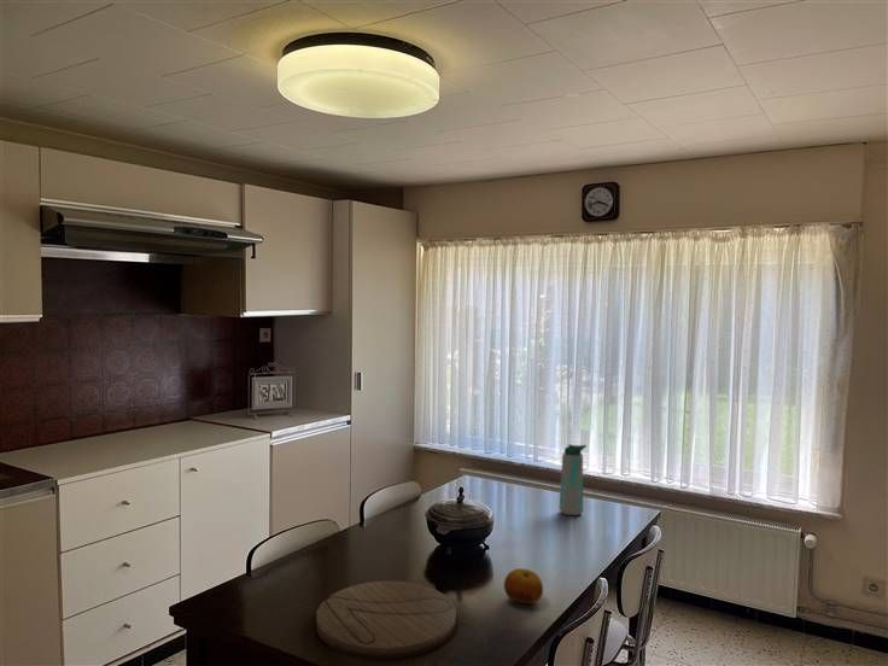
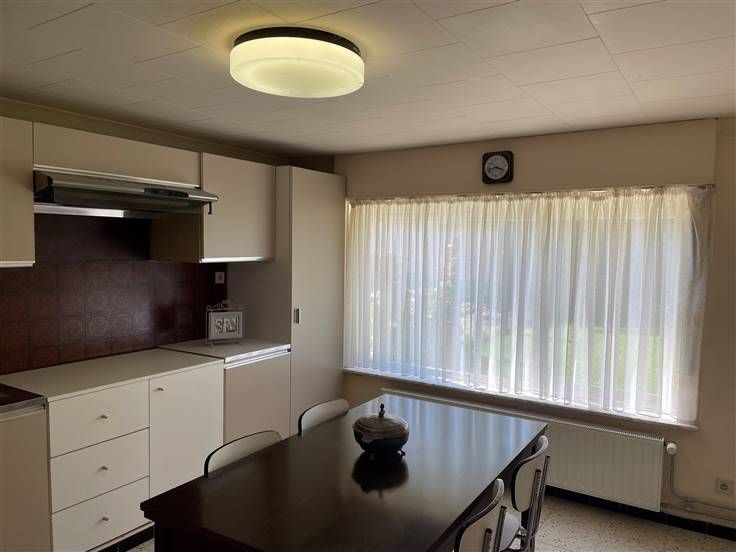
- fruit [503,567,544,604]
- water bottle [559,442,588,516]
- cutting board [315,579,457,661]
